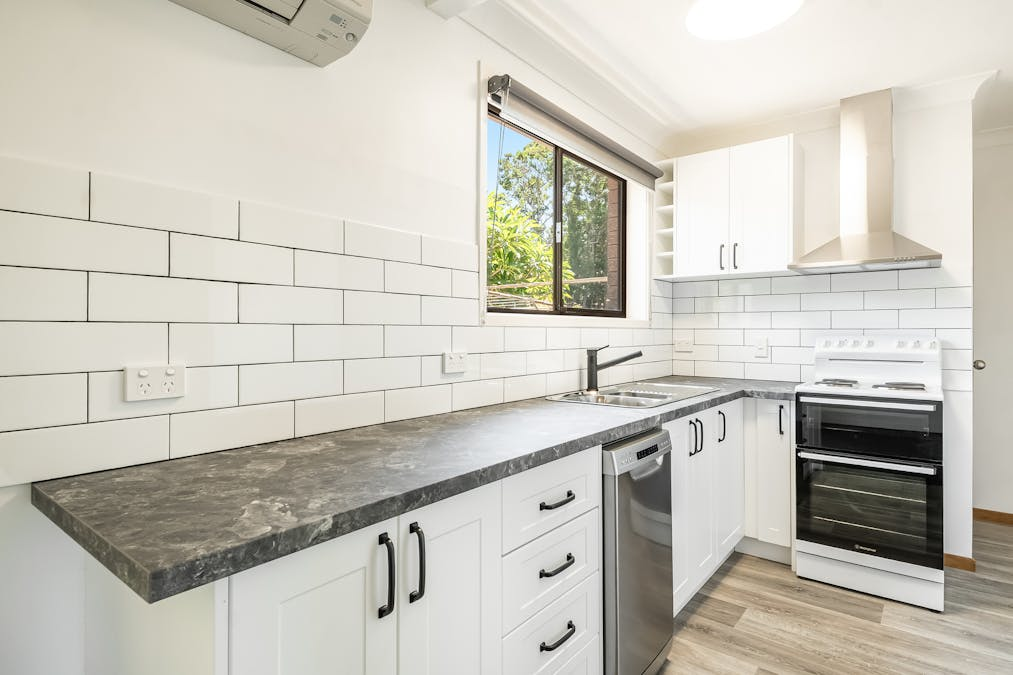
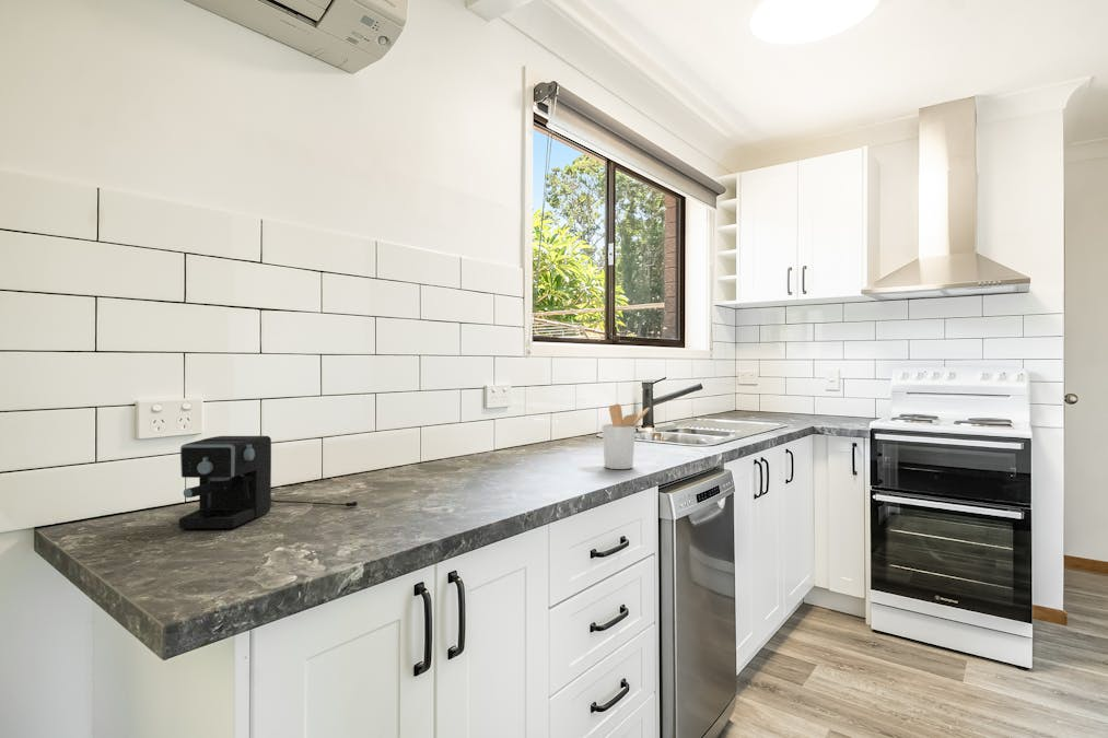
+ utensil holder [600,403,651,470]
+ coffee maker [178,435,359,529]
